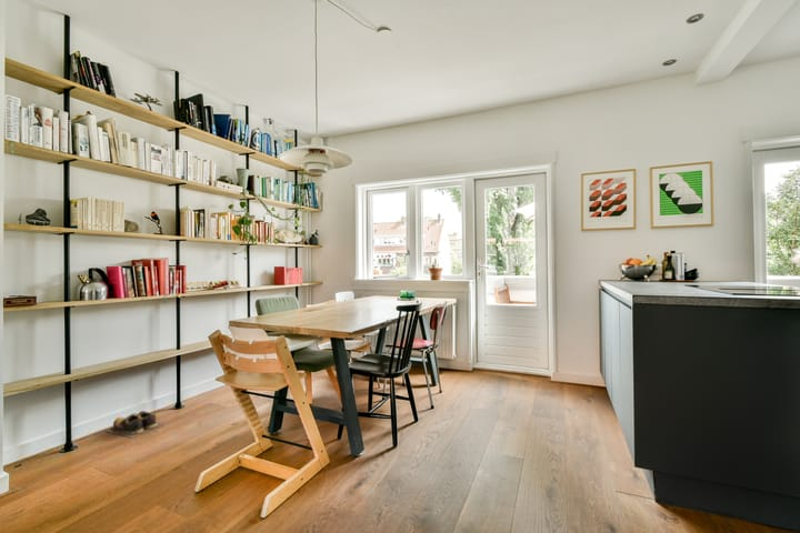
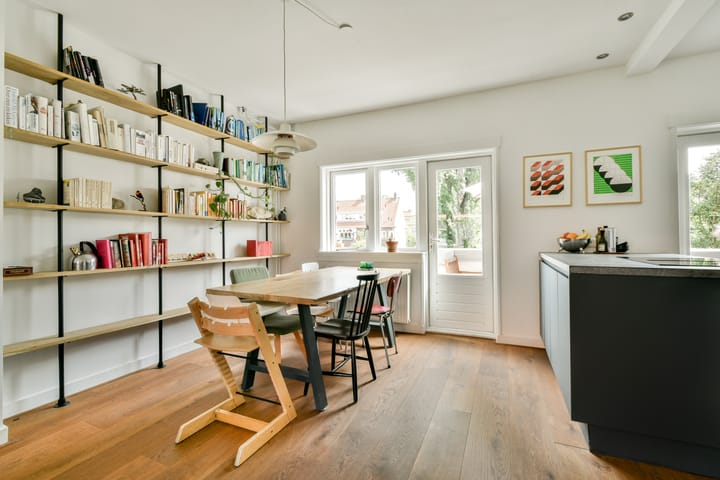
- shoes [103,410,164,439]
